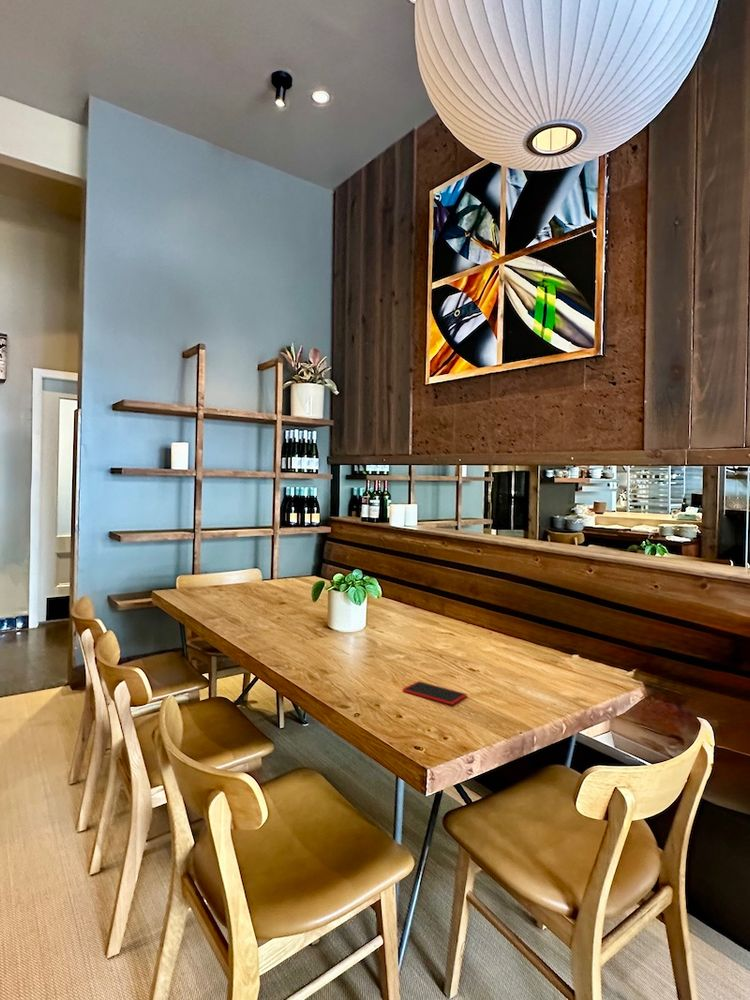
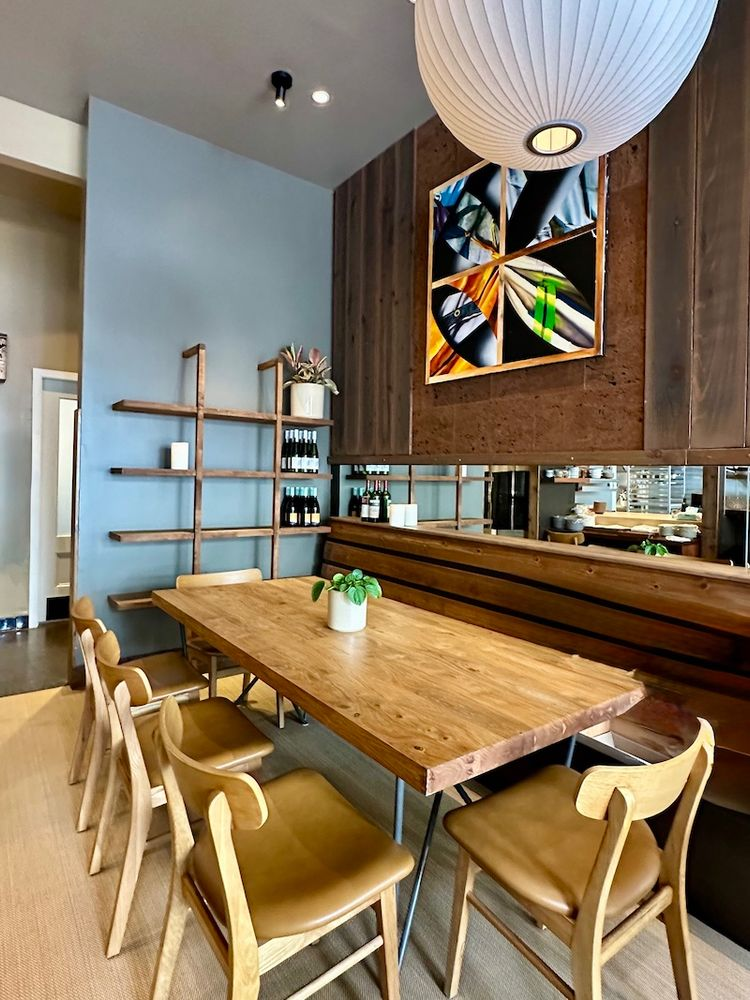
- smartphone [401,680,468,706]
